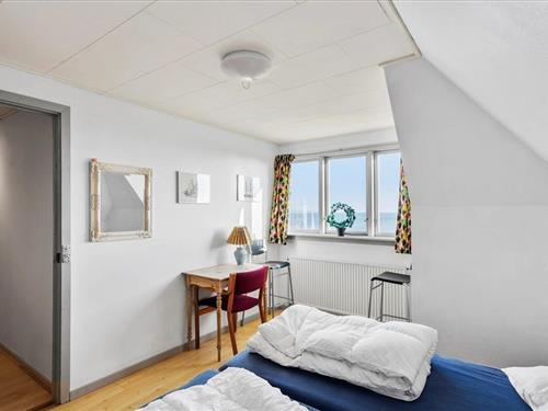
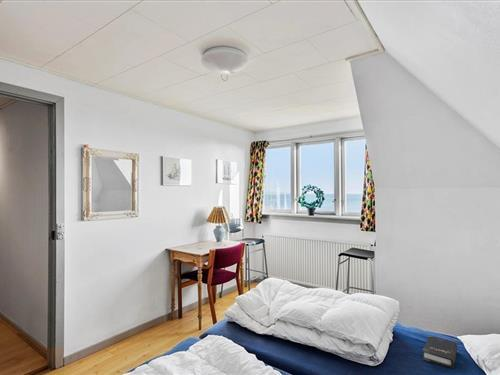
+ hardback book [422,334,458,369]
